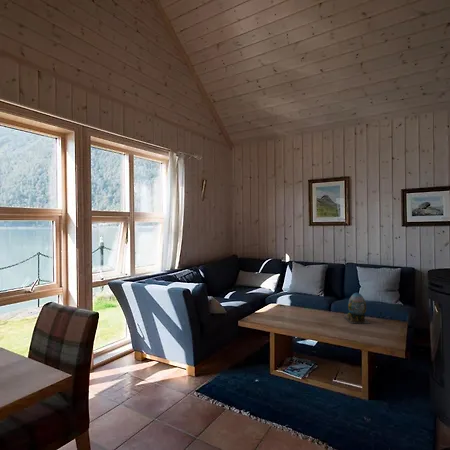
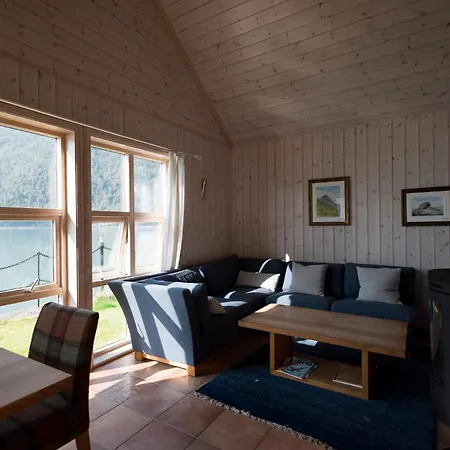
- decorative egg [343,292,370,324]
